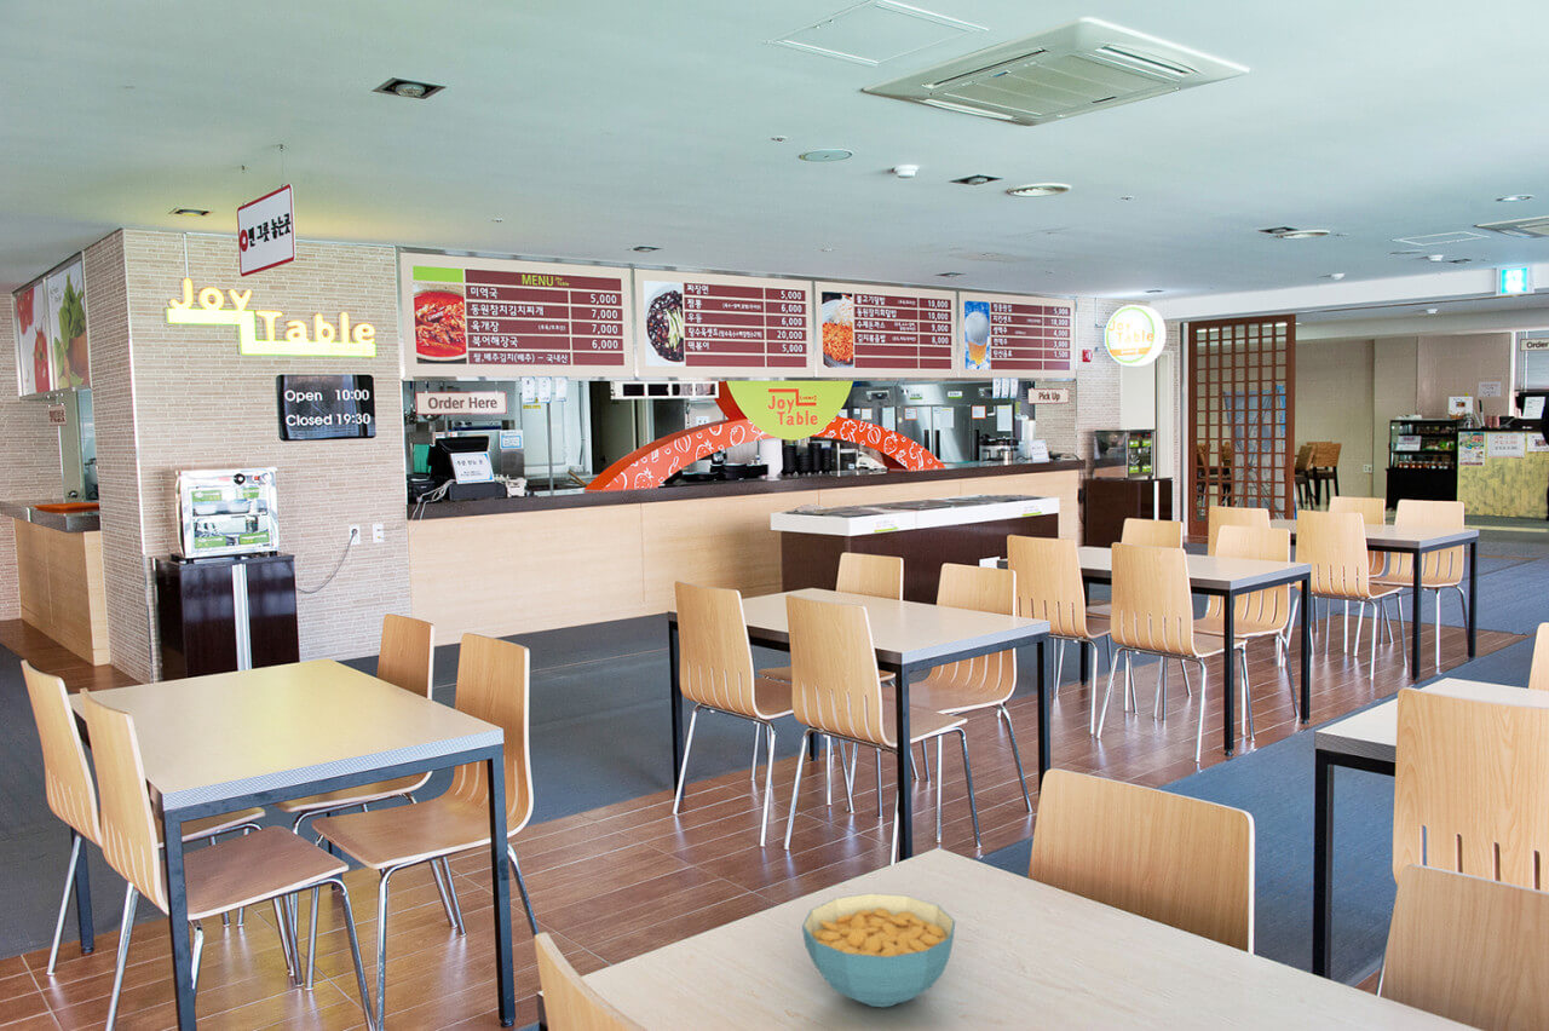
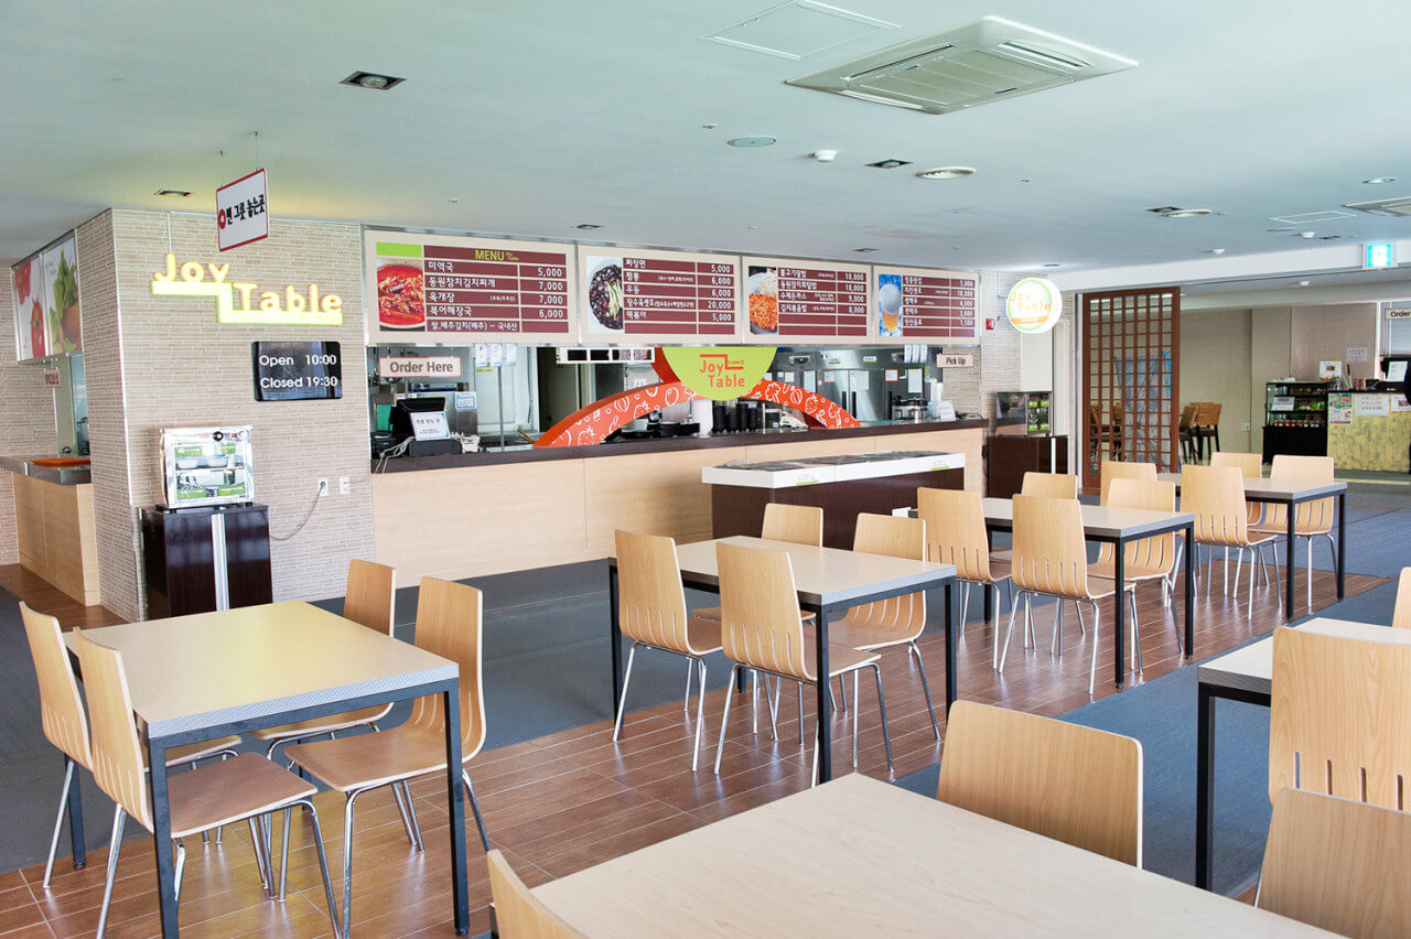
- cereal bowl [801,892,956,1008]
